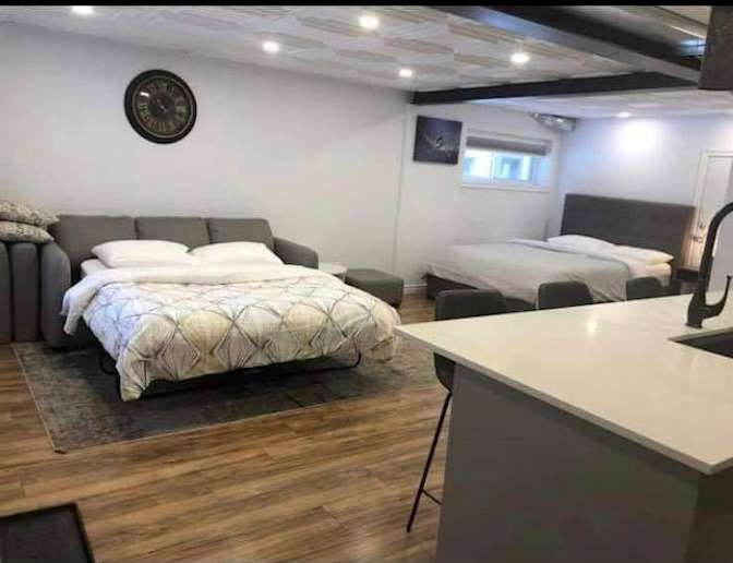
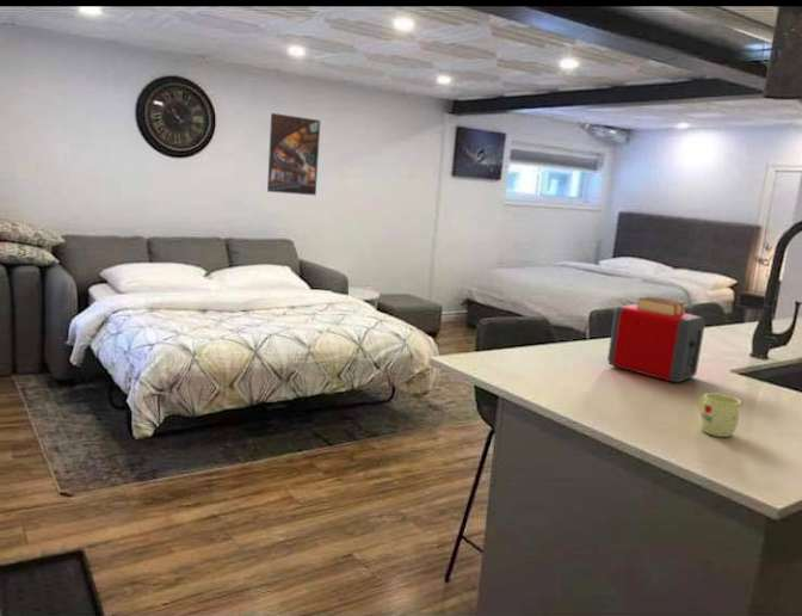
+ toaster [606,295,707,383]
+ mug [697,392,742,438]
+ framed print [266,112,321,197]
